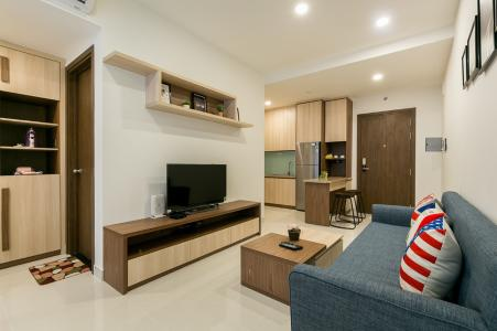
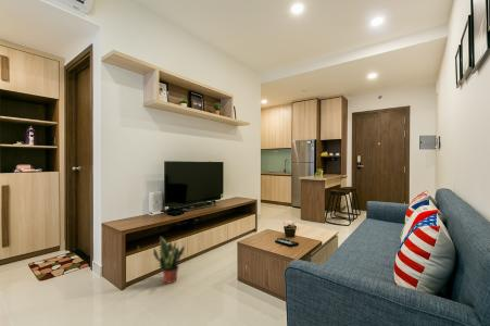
+ potted plant [152,236,186,285]
